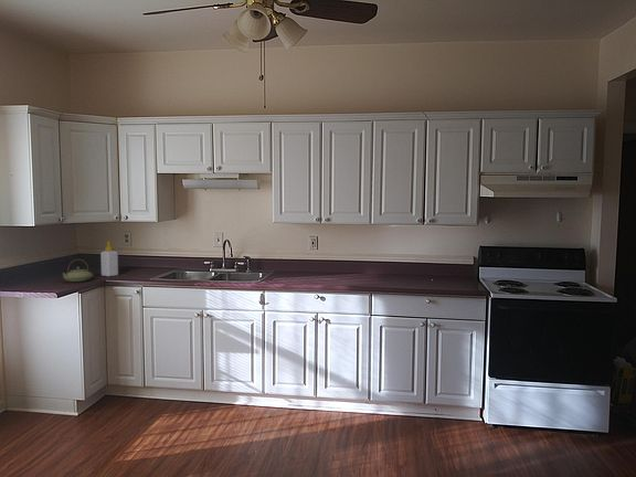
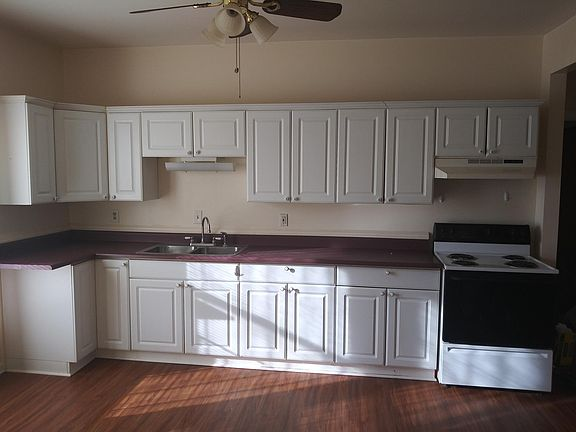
- soap bottle [99,240,119,277]
- teapot [61,258,94,283]
